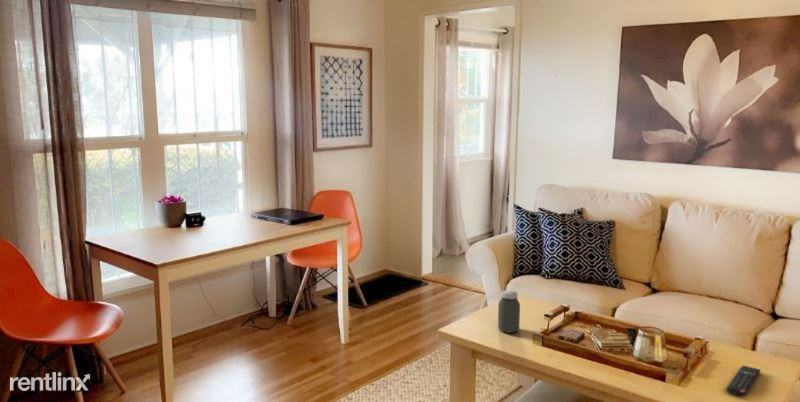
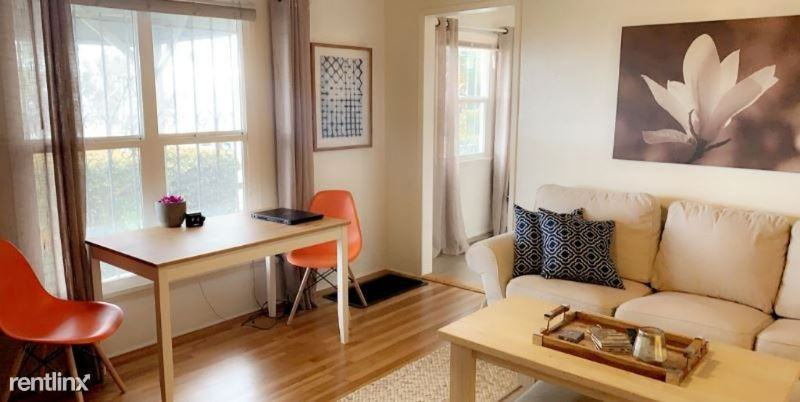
- jar [497,290,521,334]
- remote control [725,365,762,398]
